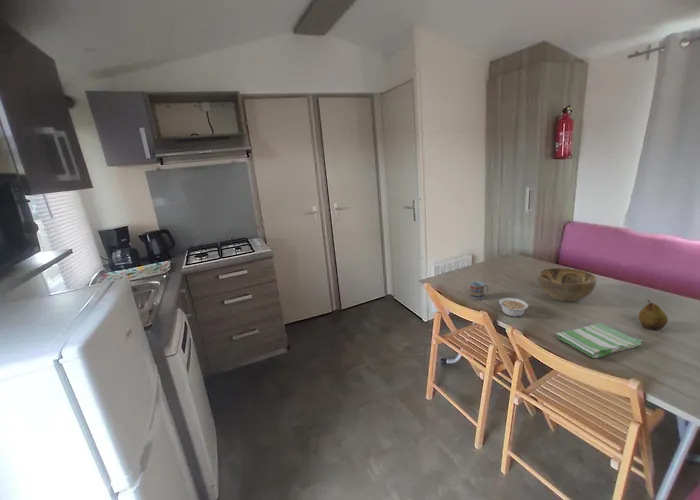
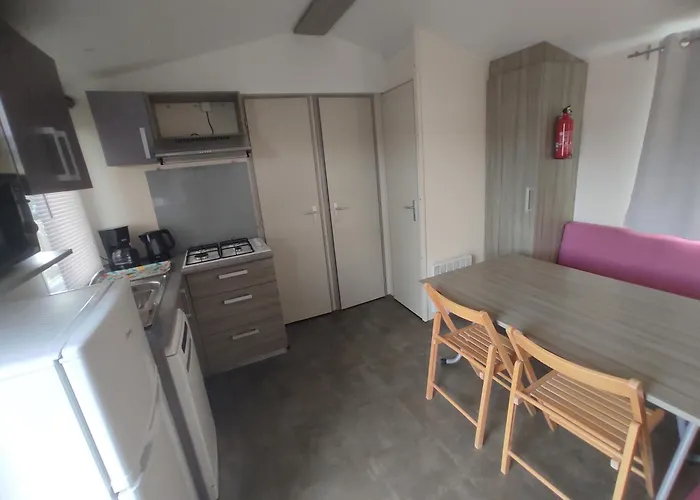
- fruit [638,299,669,331]
- decorative bowl [537,267,597,302]
- dish towel [555,322,643,360]
- legume [498,297,529,318]
- cup [469,281,490,301]
